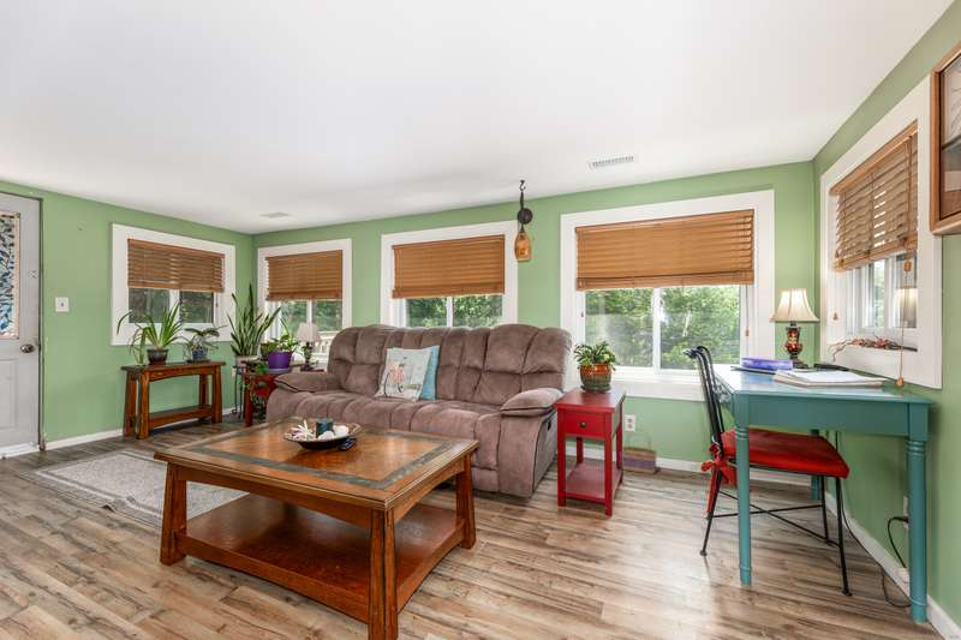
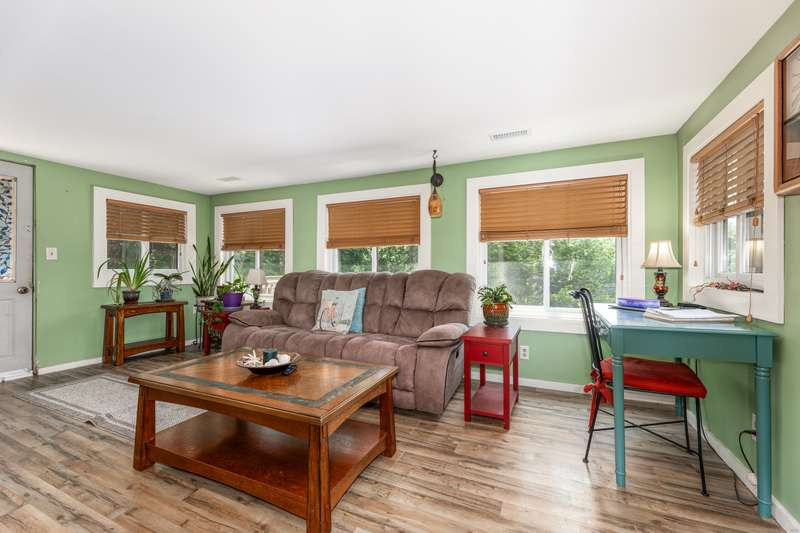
- basket [621,427,658,475]
